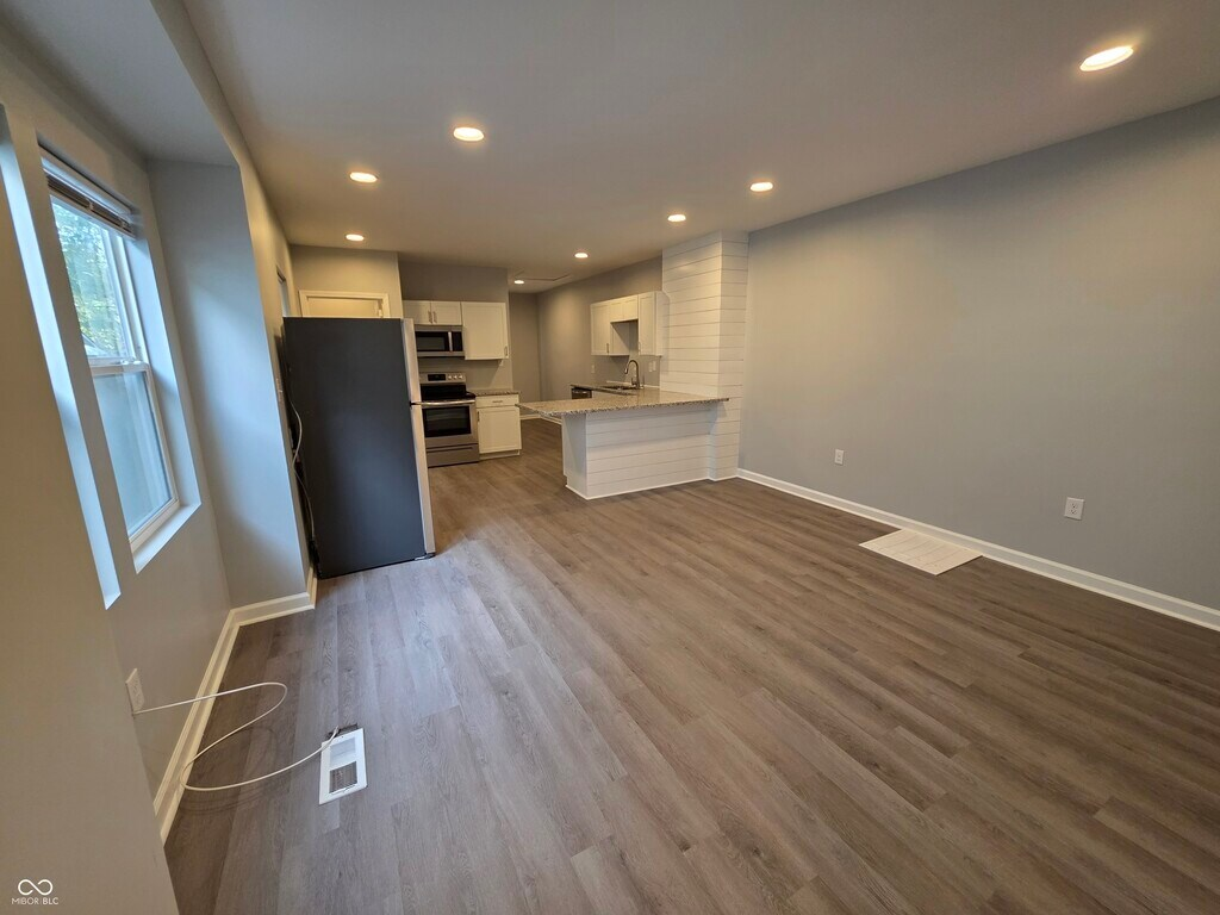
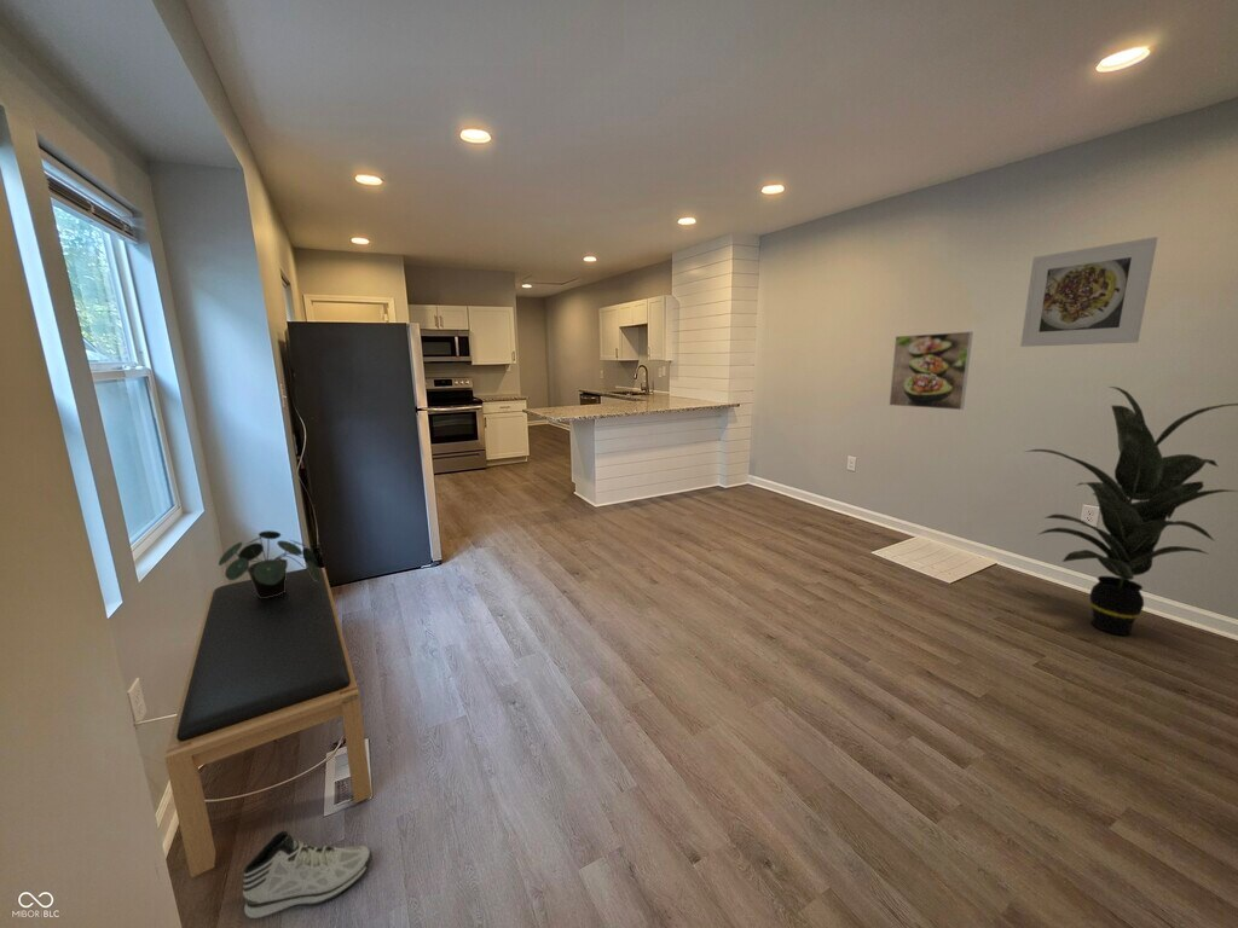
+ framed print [1019,236,1158,348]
+ potted plant [218,529,319,598]
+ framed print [889,331,974,411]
+ indoor plant [1023,385,1238,636]
+ bench [164,566,374,878]
+ sneaker [242,830,372,921]
